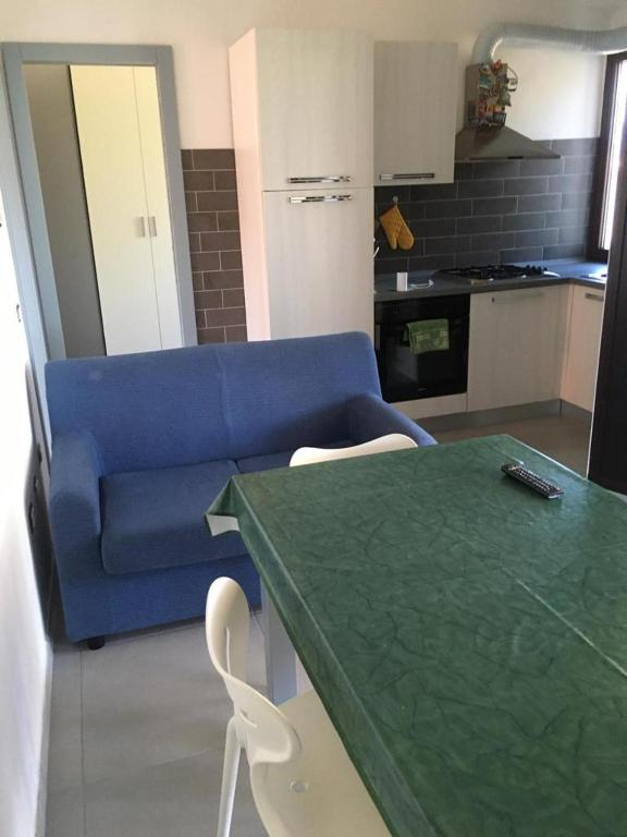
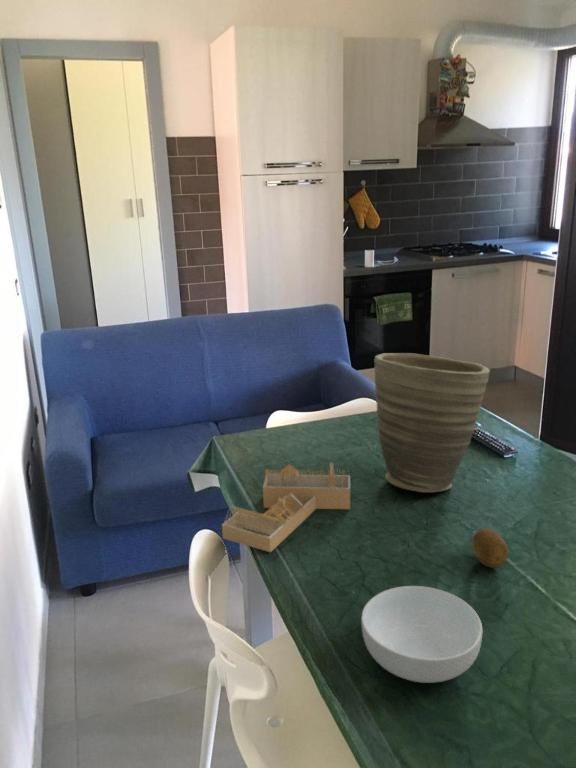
+ vase [373,352,491,493]
+ fruit [471,527,509,569]
+ cereal bowl [360,585,484,684]
+ house frame [221,462,351,553]
